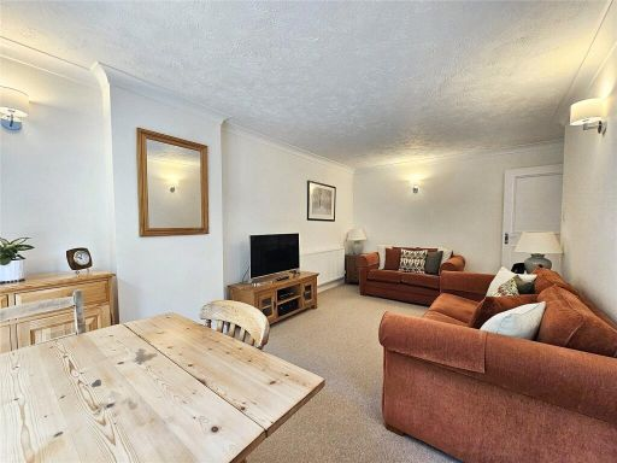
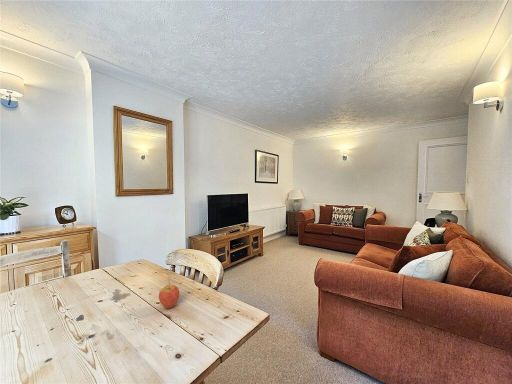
+ fruit [158,282,180,309]
